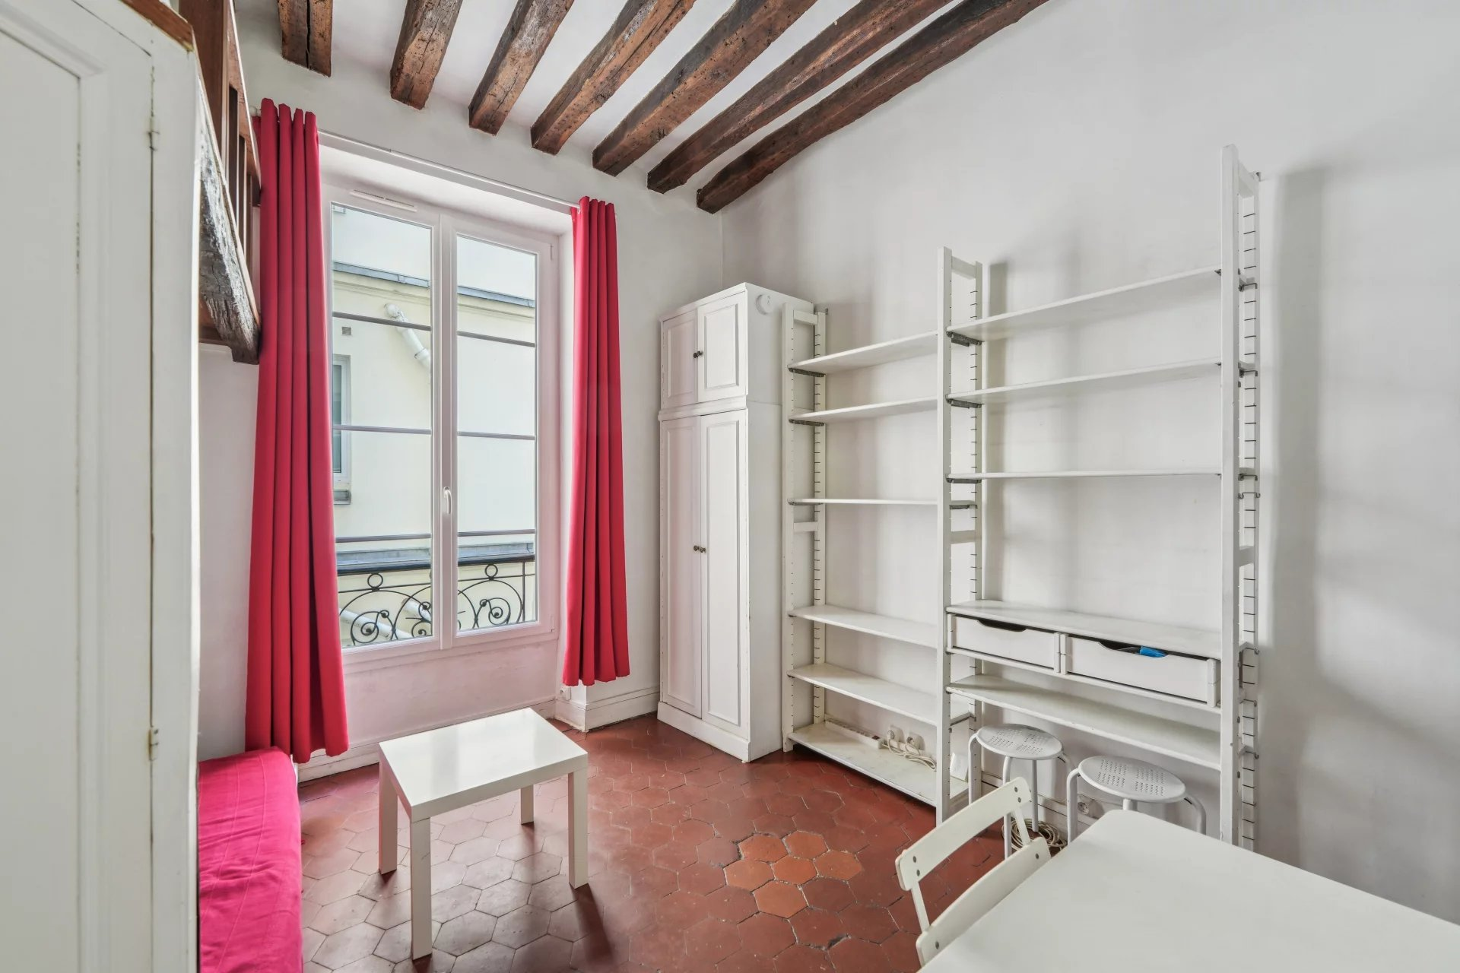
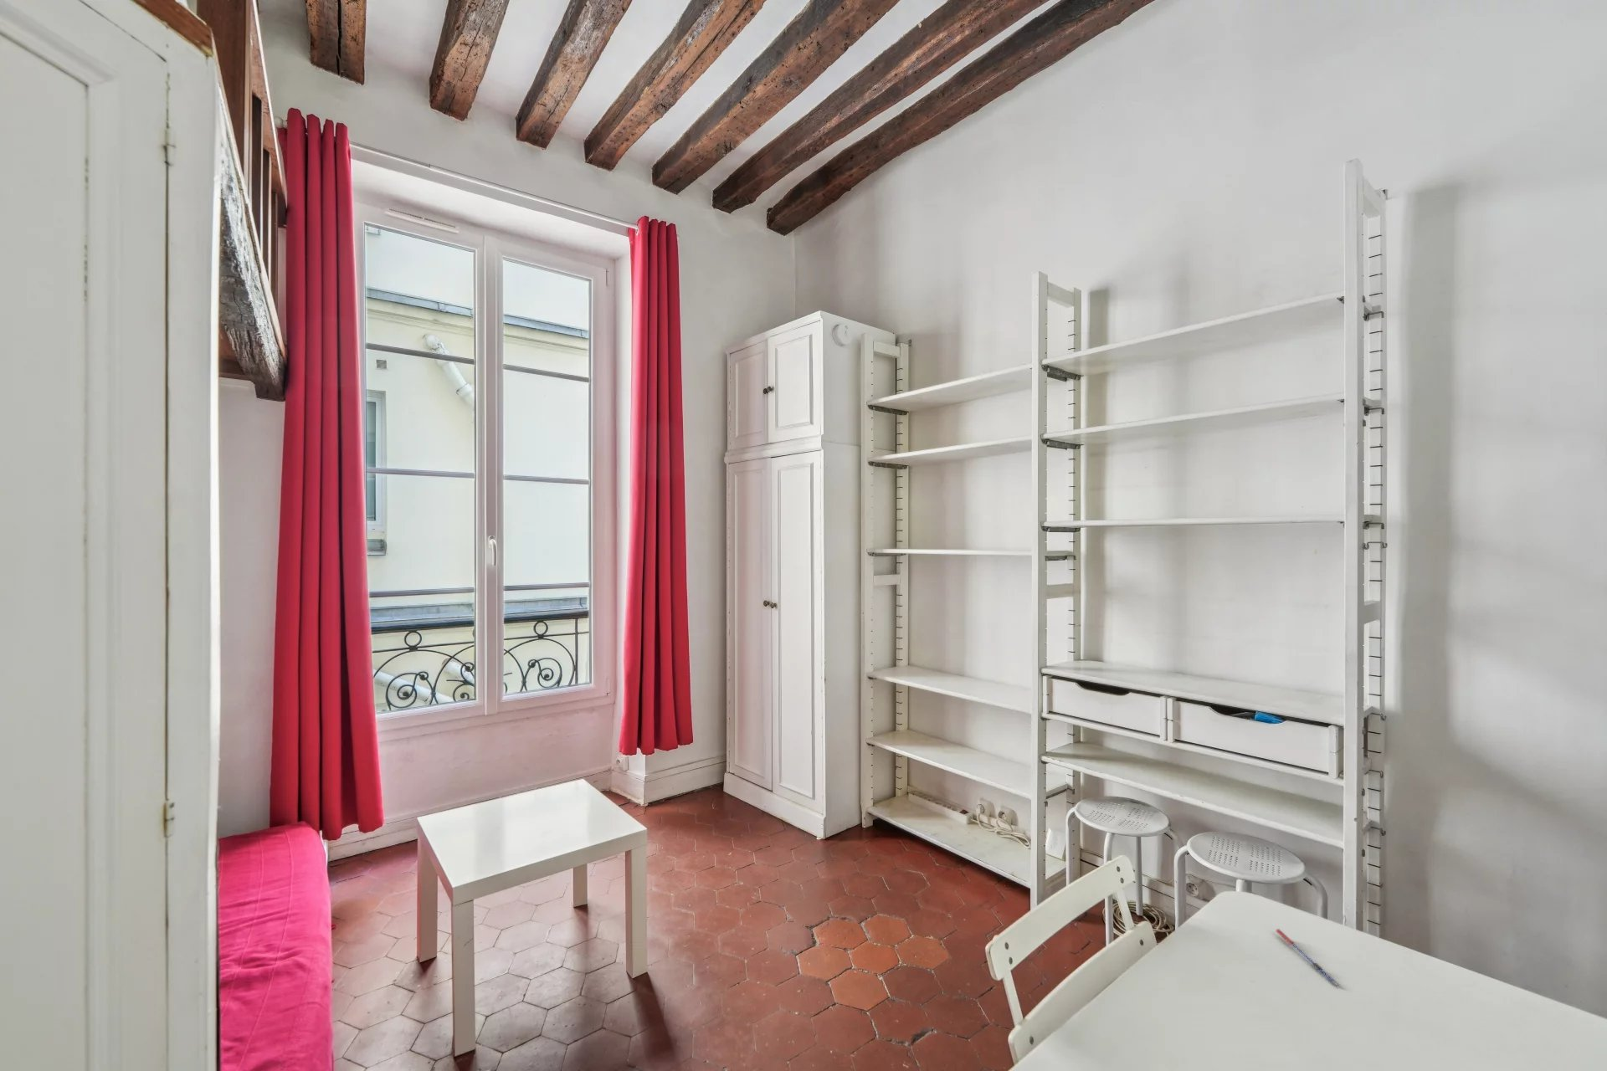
+ pen [1275,928,1340,986]
